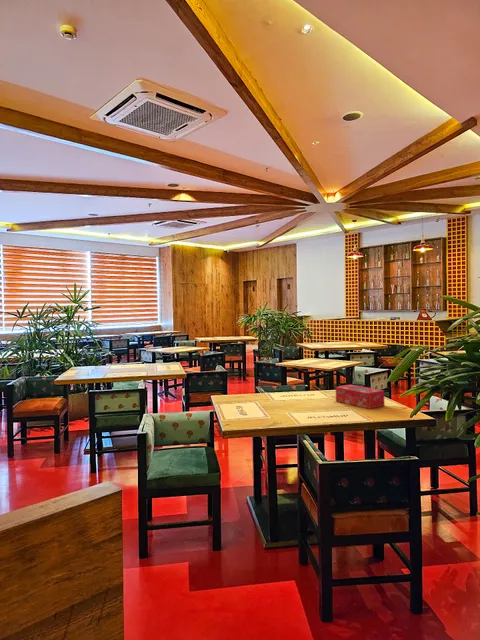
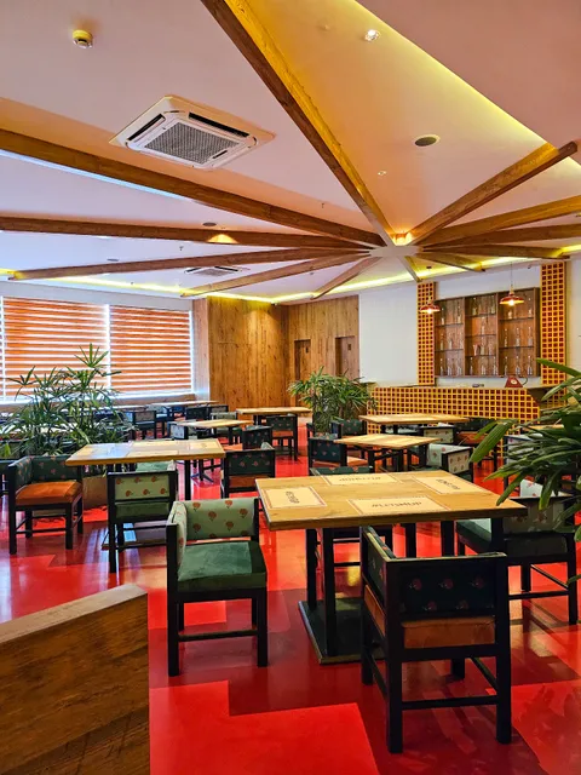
- tissue box [335,384,385,410]
